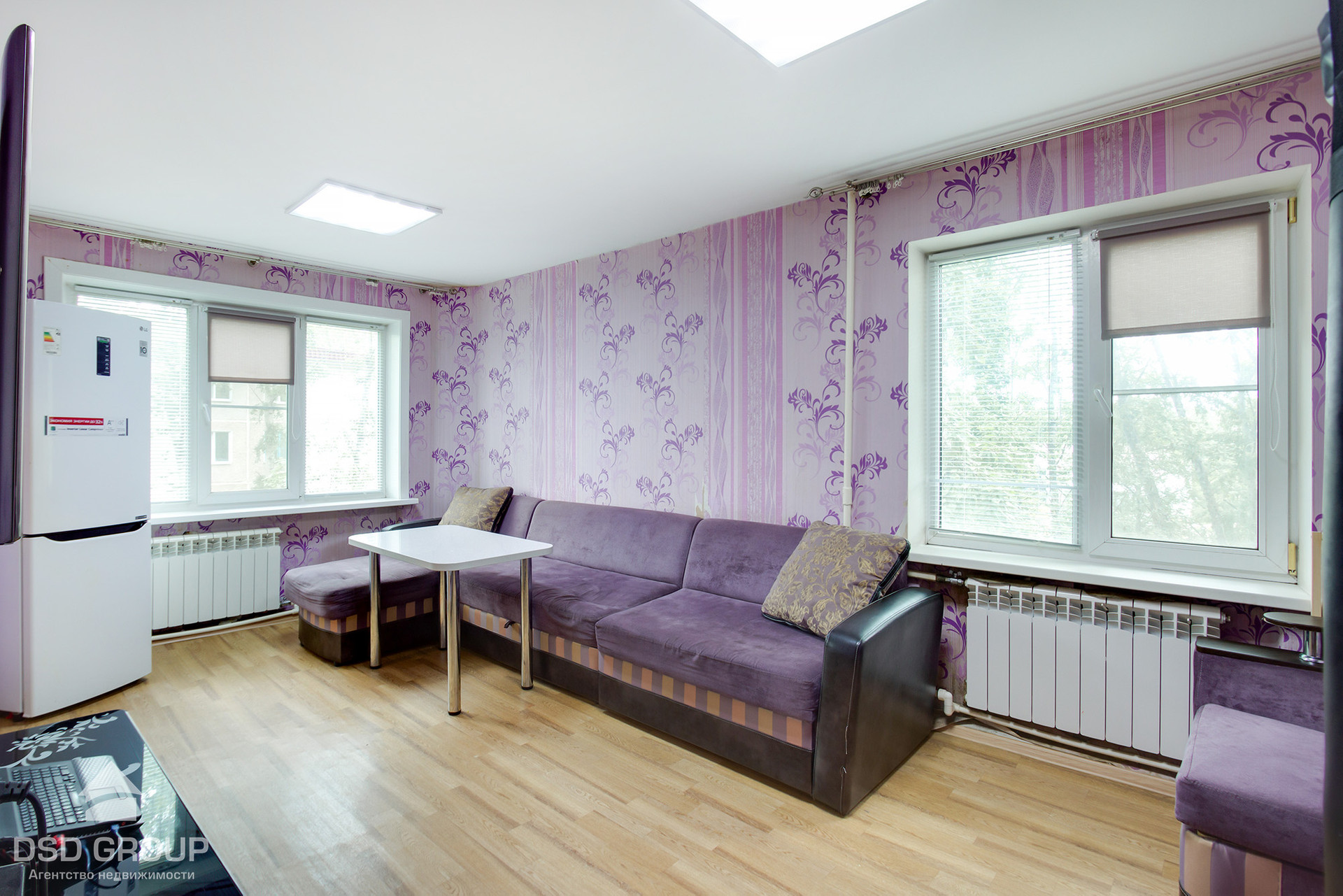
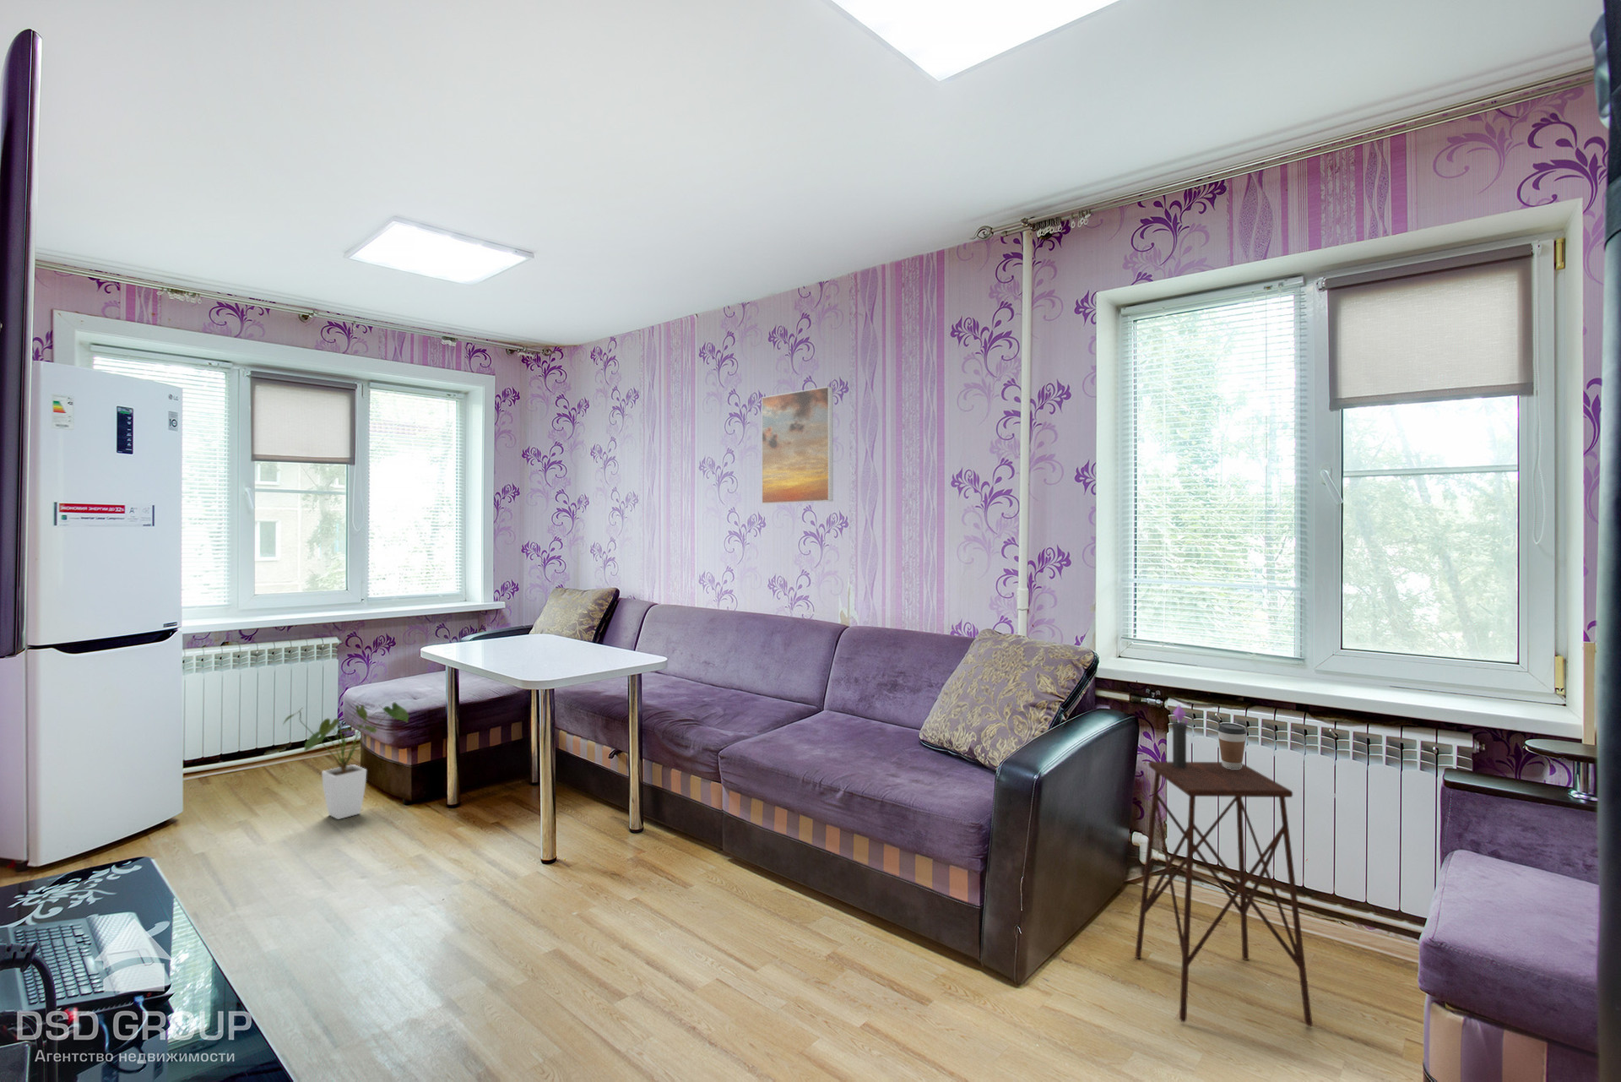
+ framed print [760,385,834,505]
+ candle [1171,704,1189,768]
+ house plant [282,702,409,820]
+ coffee cup [1218,722,1247,769]
+ side table [1133,761,1313,1028]
